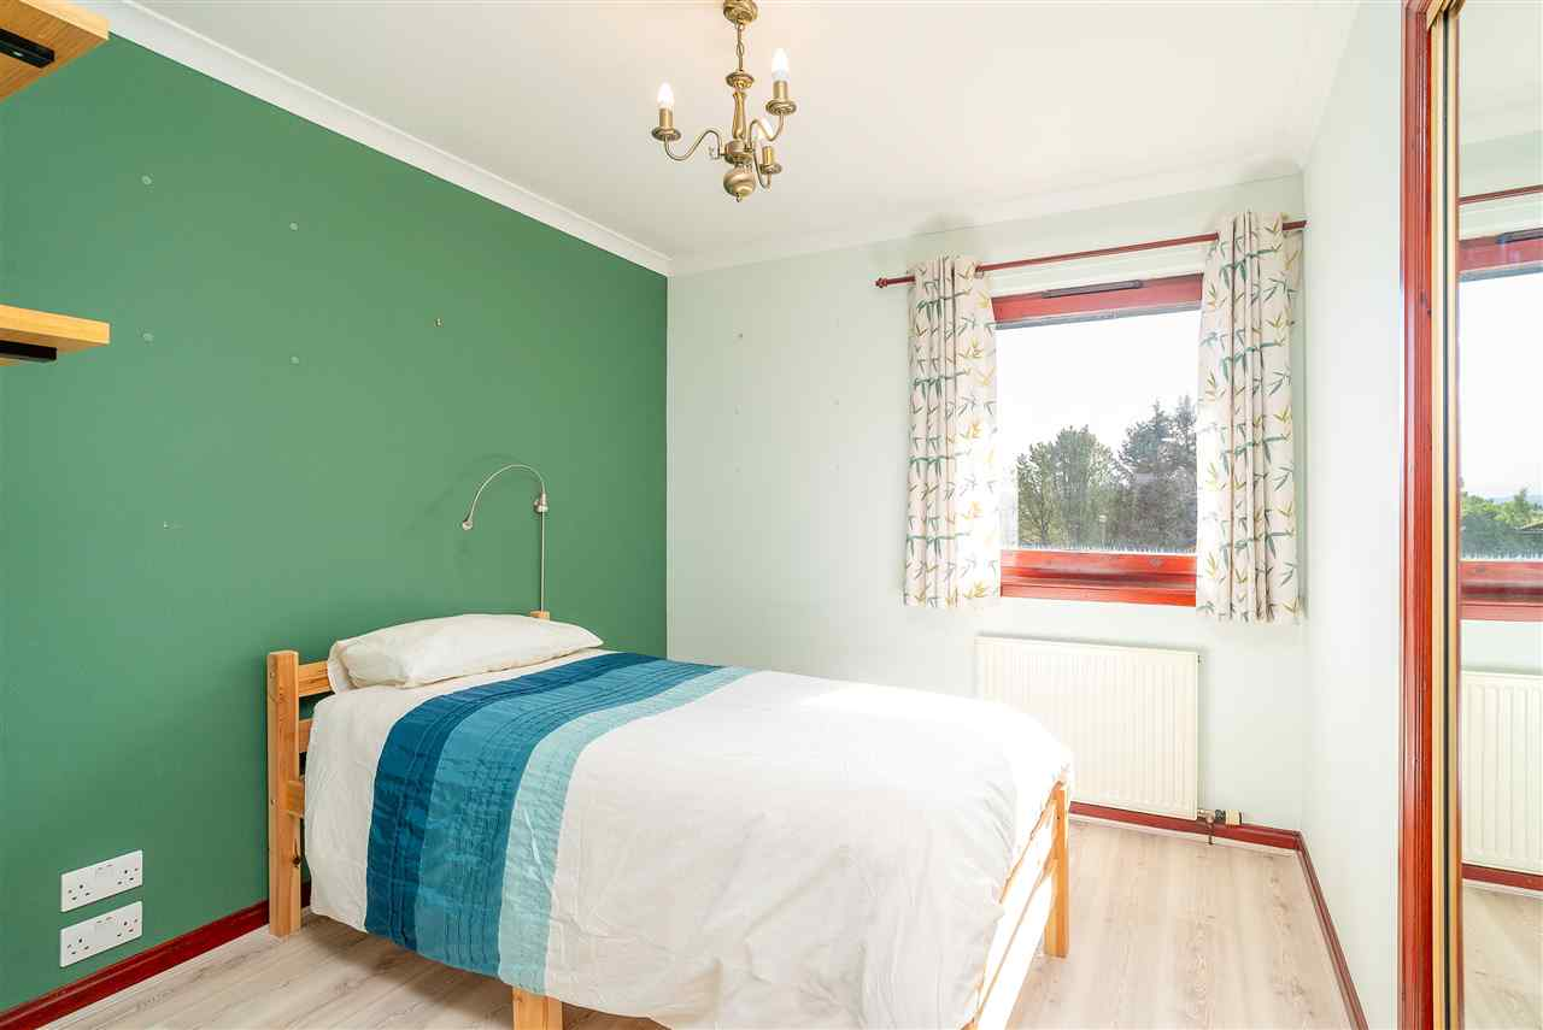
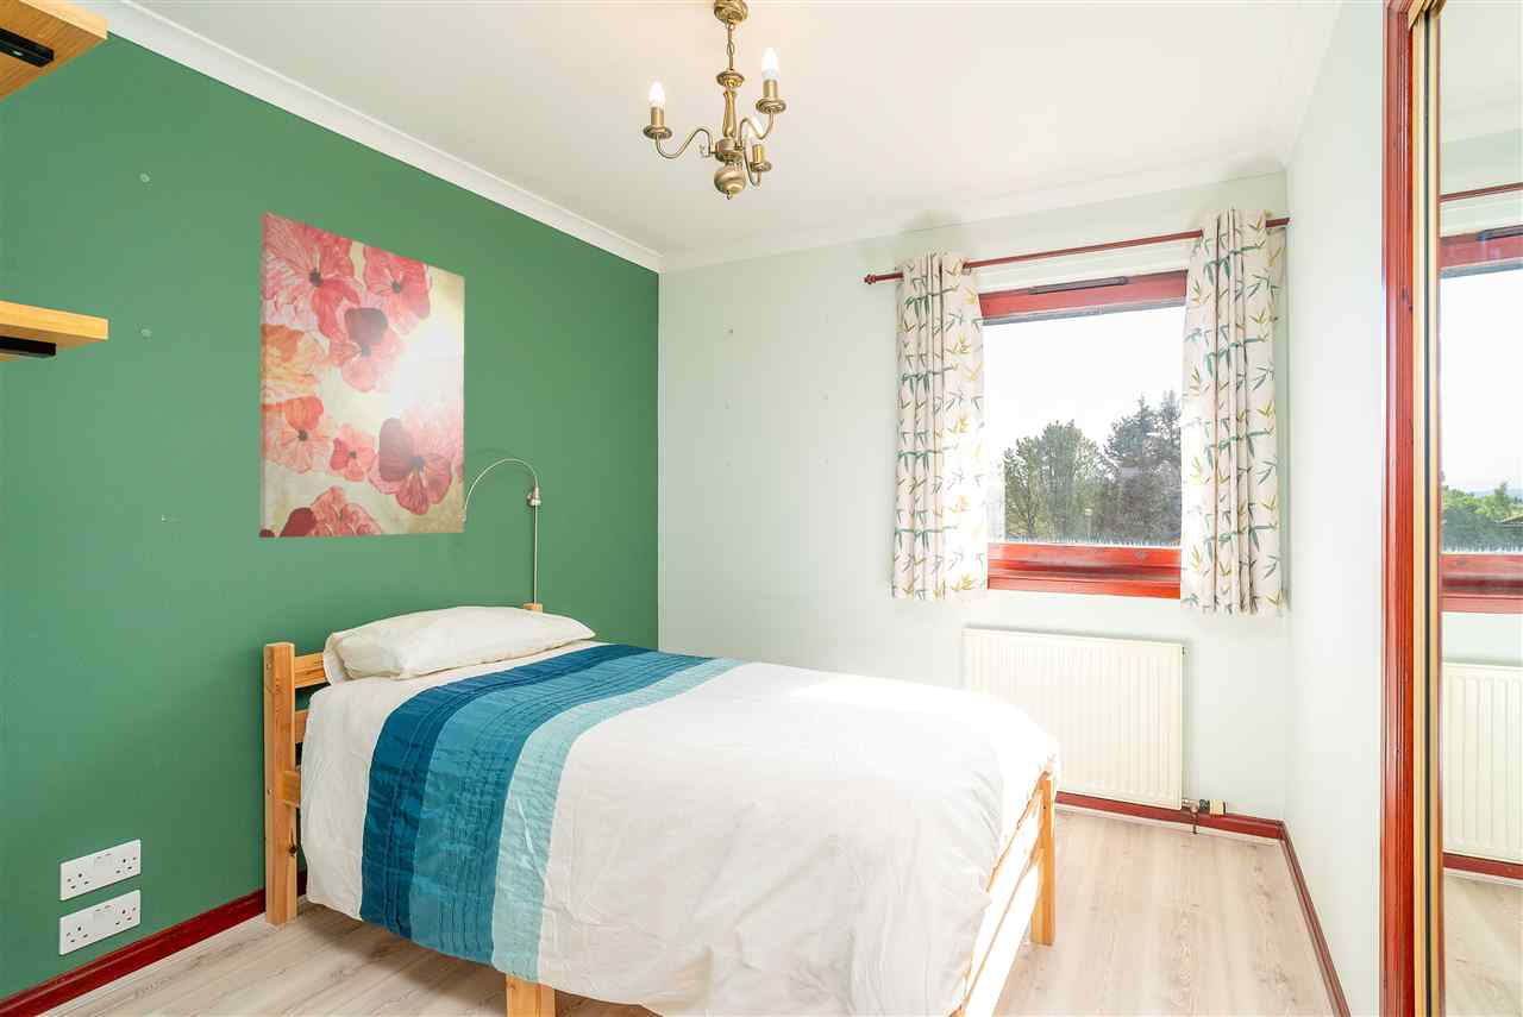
+ wall art [258,211,465,539]
